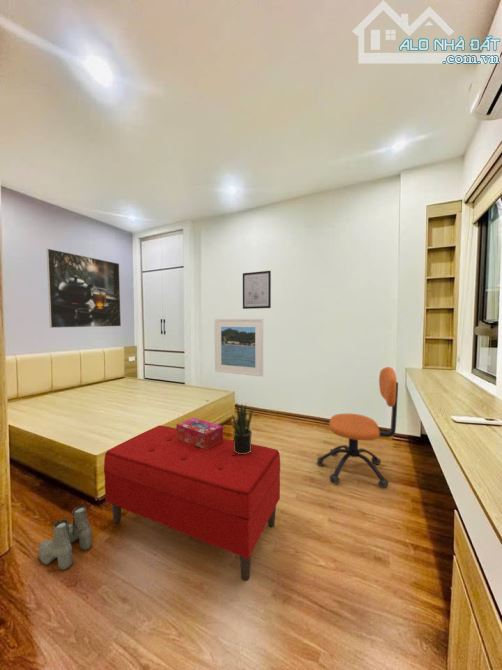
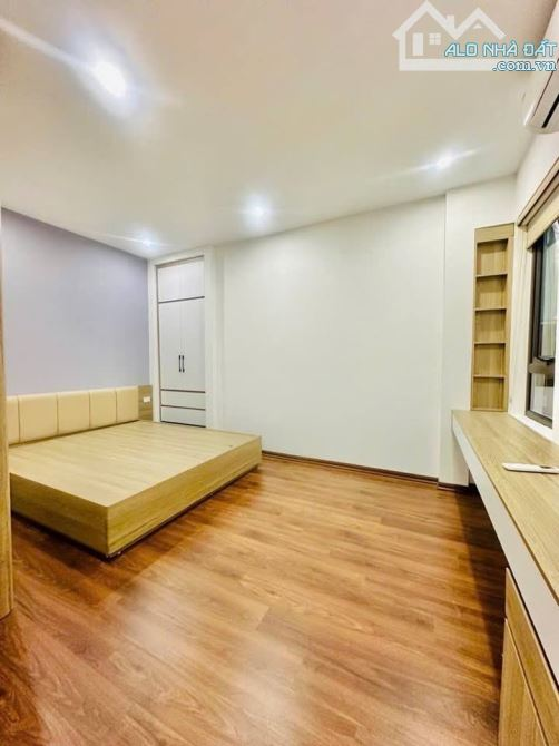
- bench [103,425,281,582]
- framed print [214,318,264,378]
- office chair [316,366,399,489]
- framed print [46,248,122,329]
- tissue box [175,417,224,450]
- potted plant [231,403,254,454]
- wall art [242,270,272,310]
- boots [38,505,93,571]
